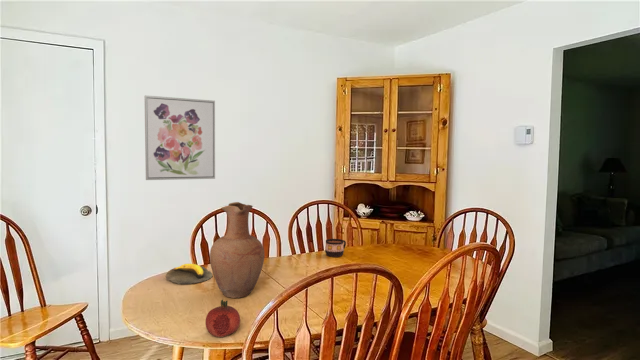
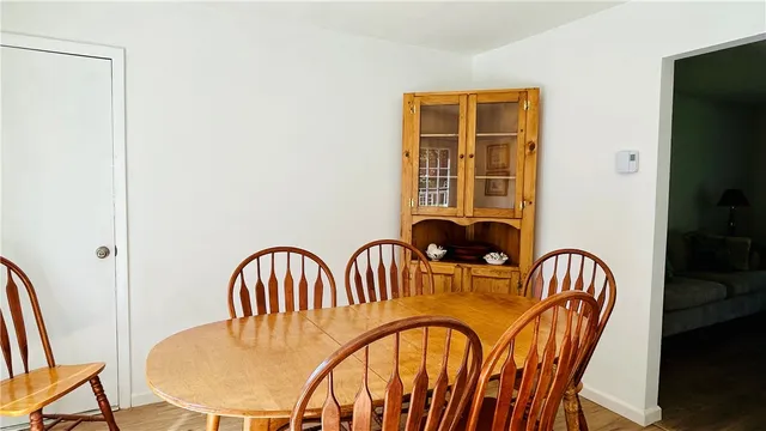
- vase [209,201,265,299]
- cup [324,238,347,258]
- fruit [205,298,241,338]
- banana [165,263,213,285]
- wall art [144,94,216,181]
